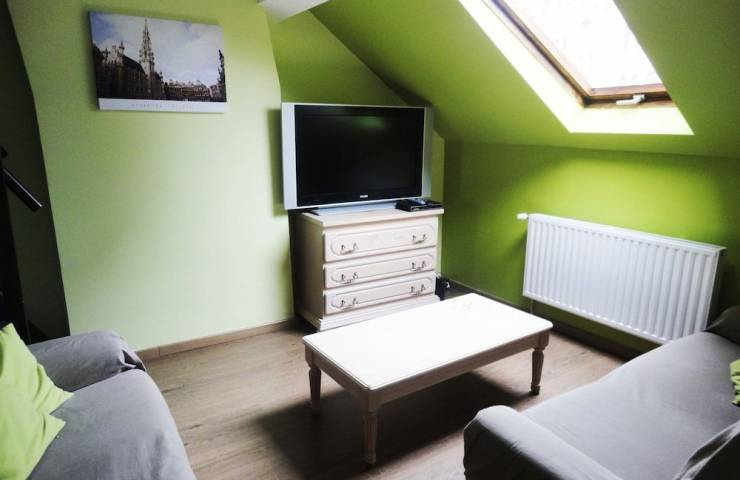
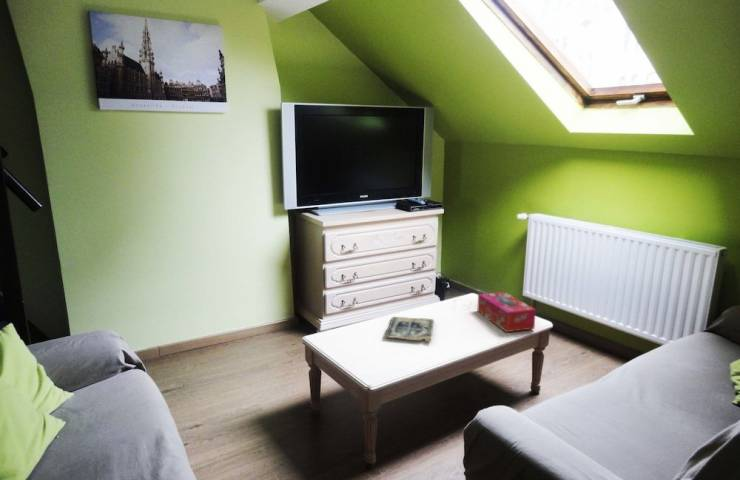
+ magazine [383,316,435,342]
+ tissue box [476,291,537,333]
